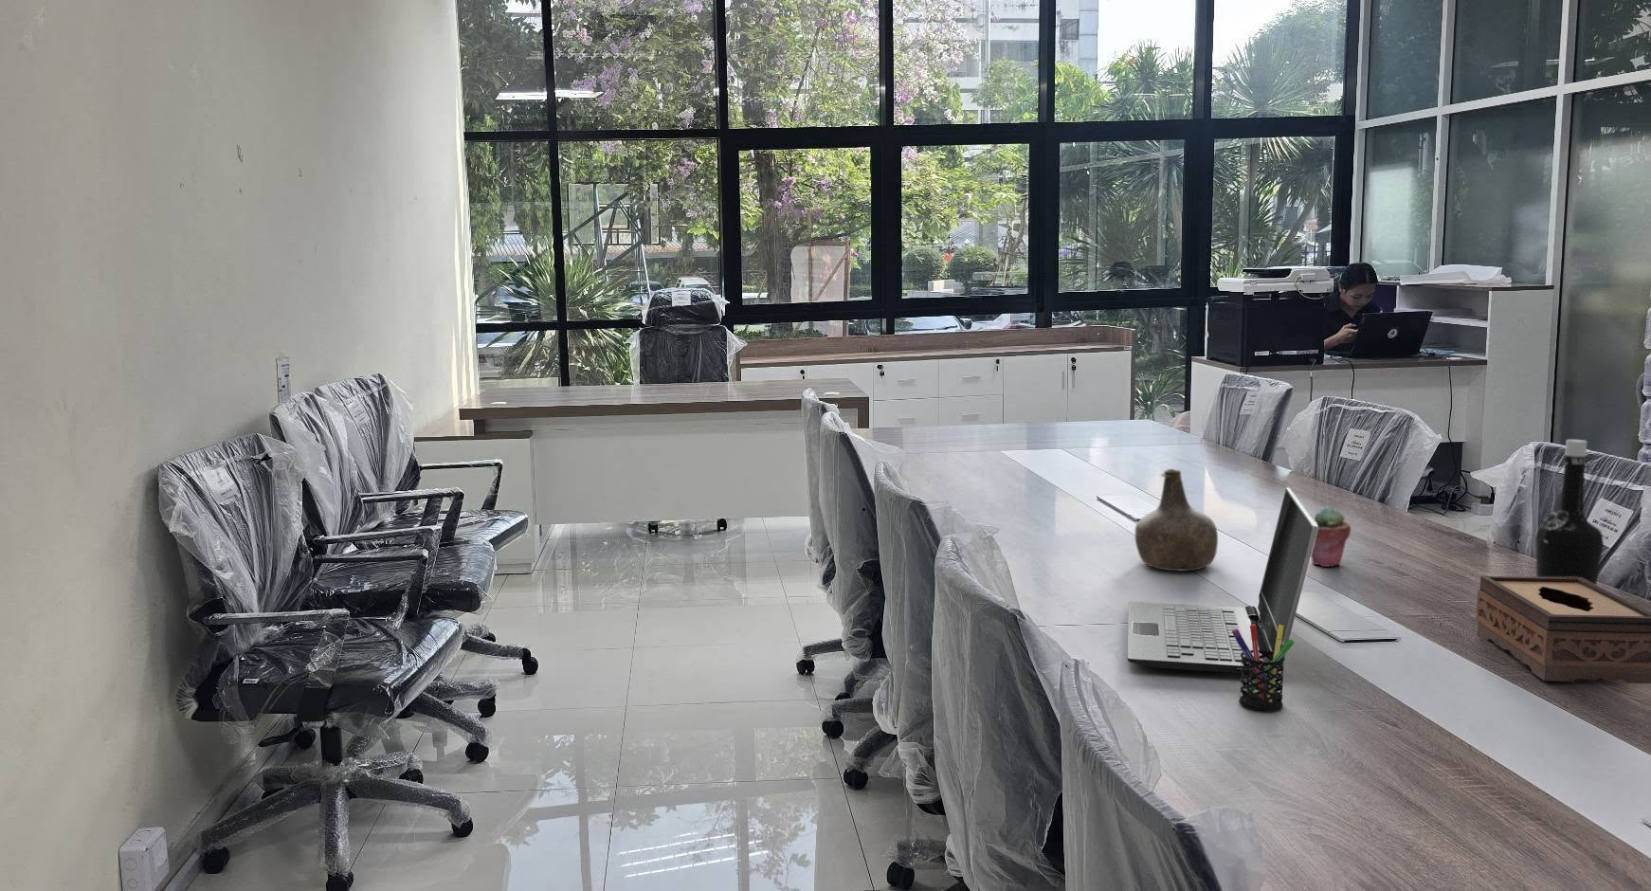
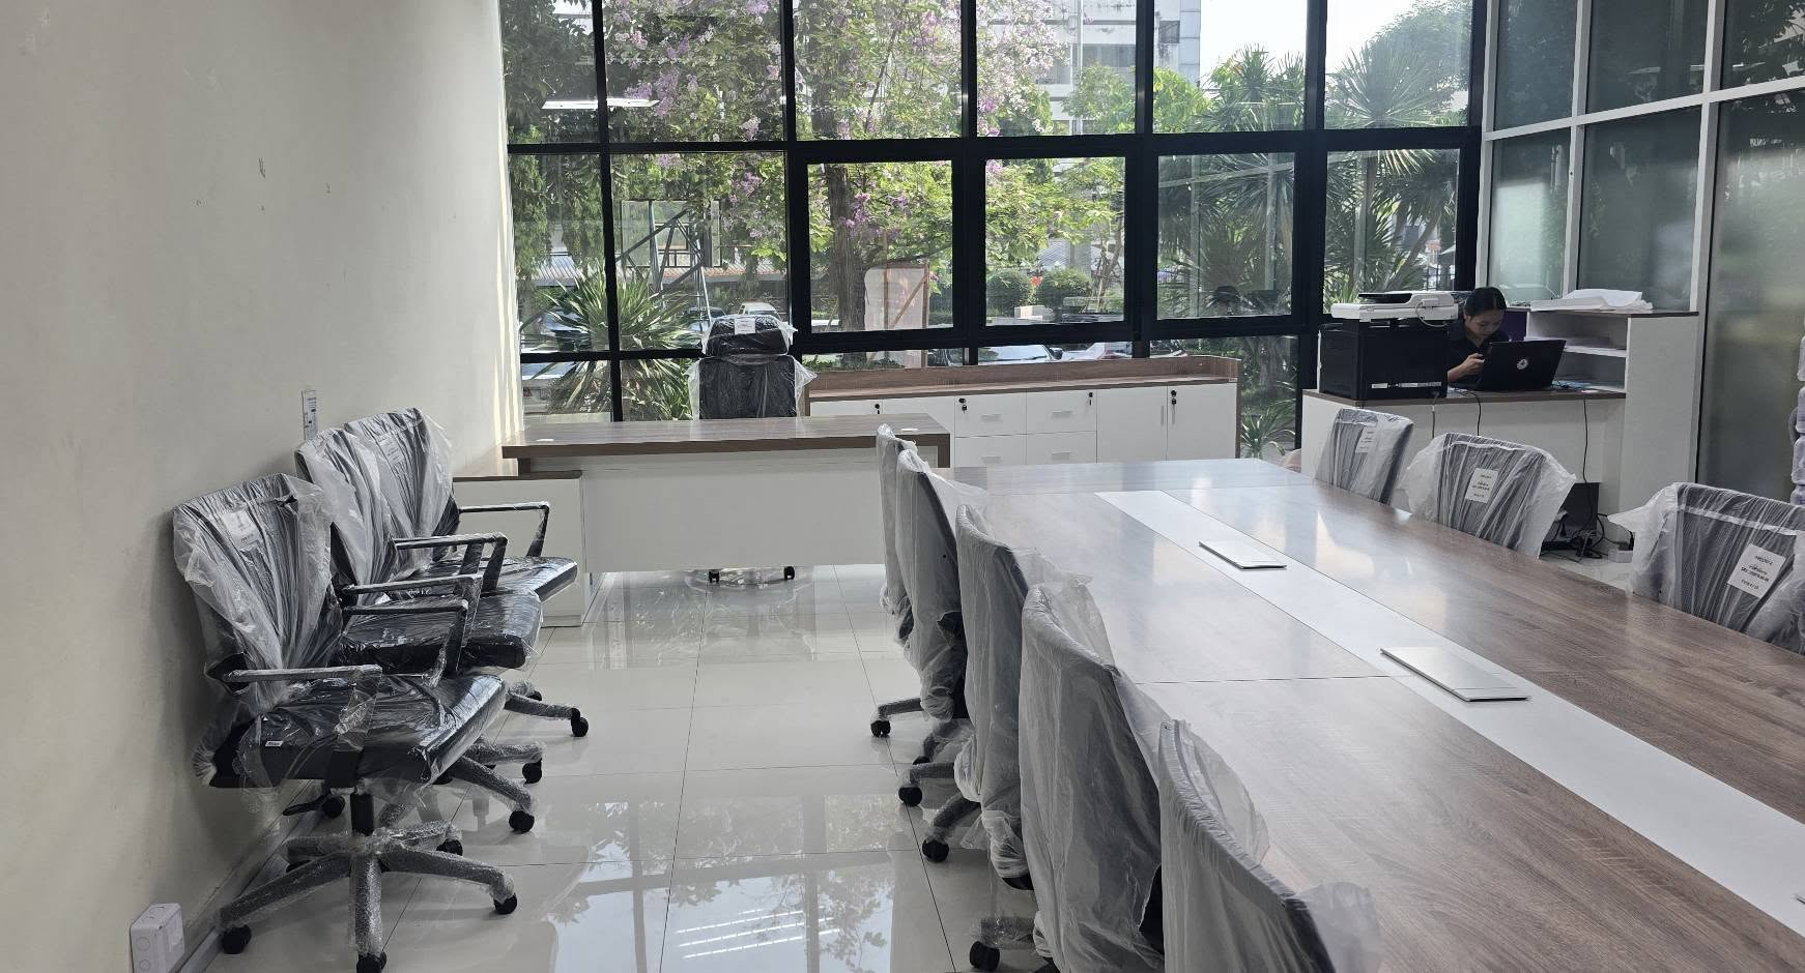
- potted succulent [1310,506,1352,567]
- bottle [1535,439,1605,586]
- pen holder [1232,624,1294,712]
- laptop computer [1127,486,1318,674]
- bottle [1133,469,1219,572]
- tissue box [1474,575,1651,685]
